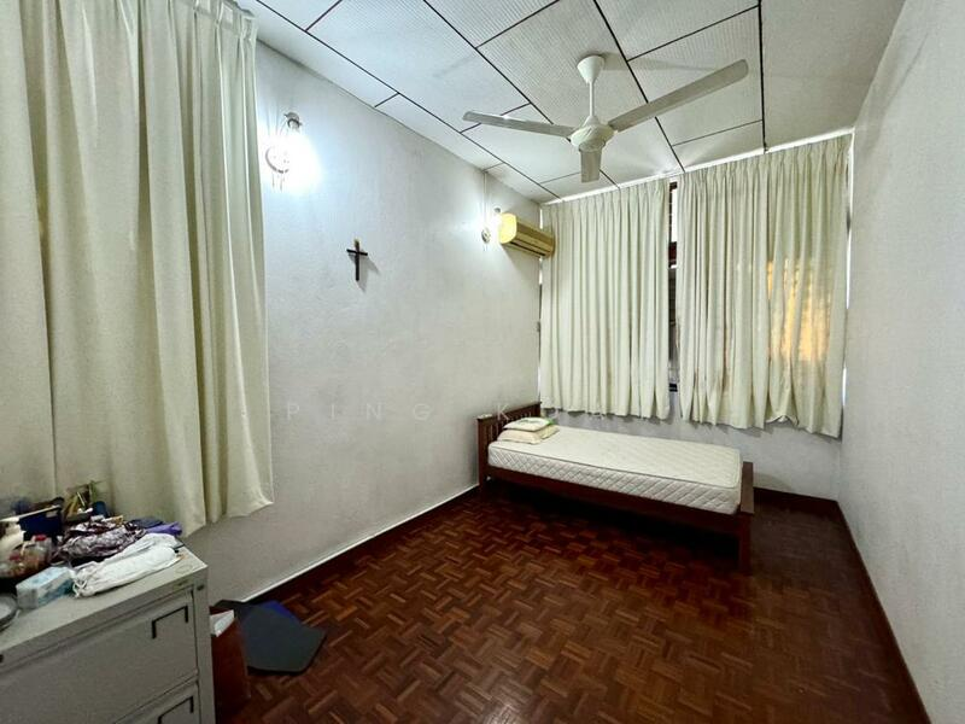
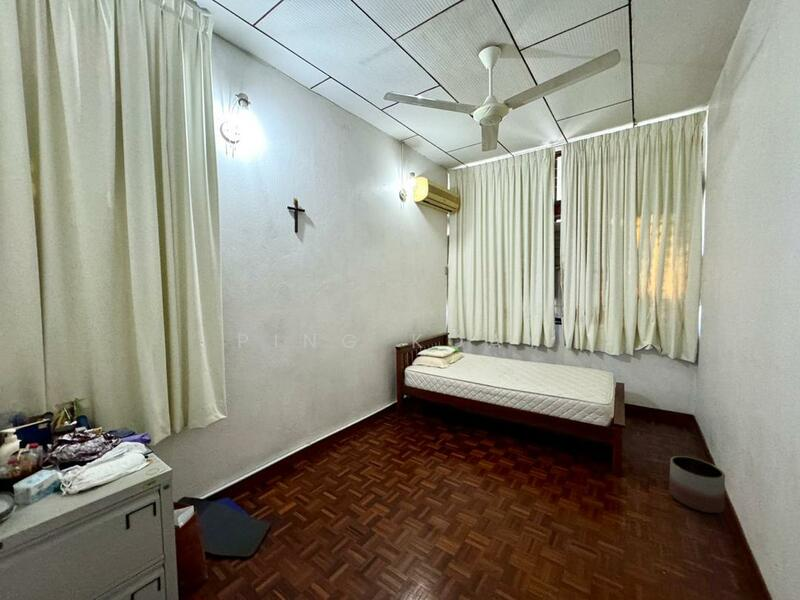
+ planter [668,455,726,514]
